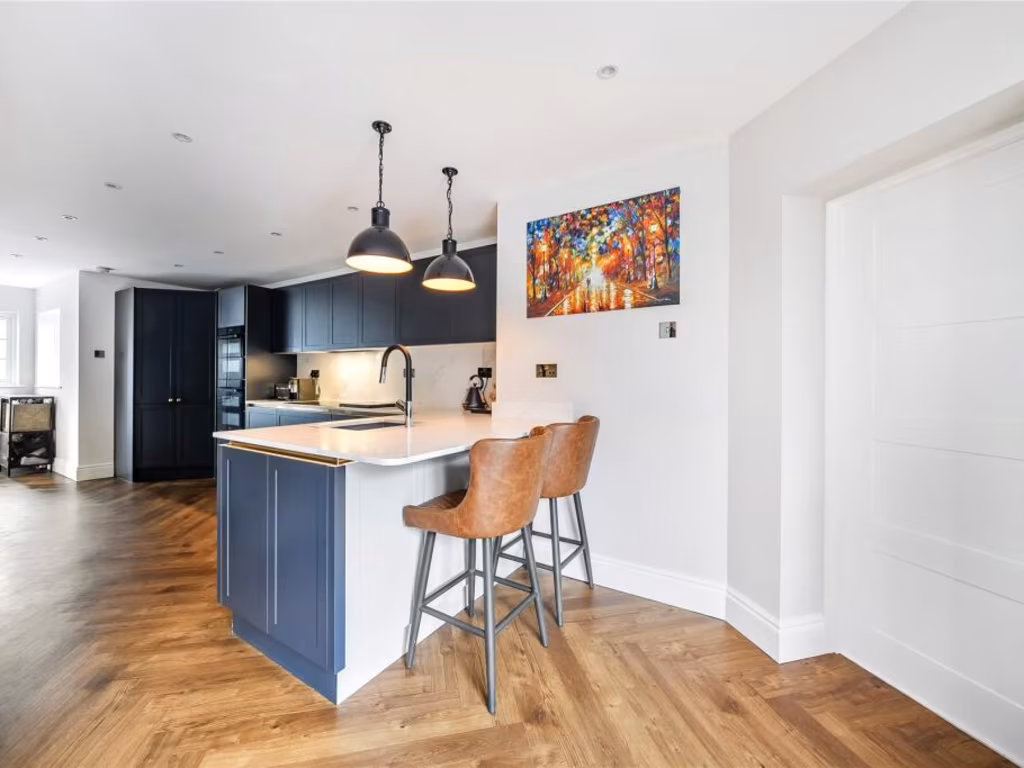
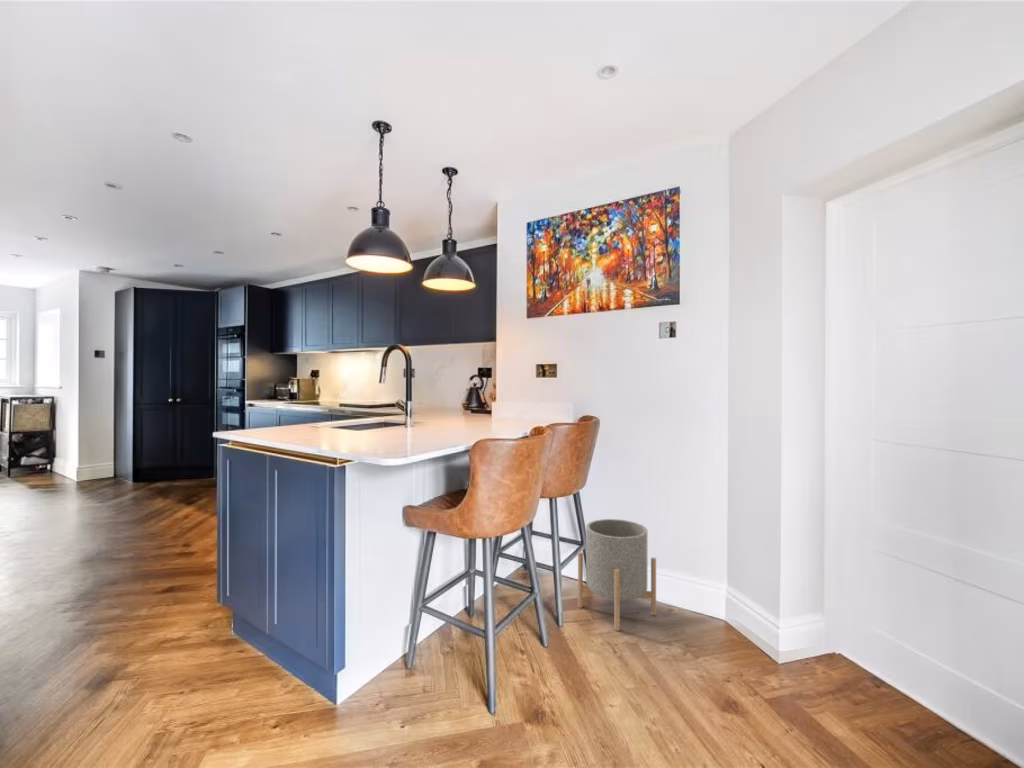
+ planter [577,518,657,632]
